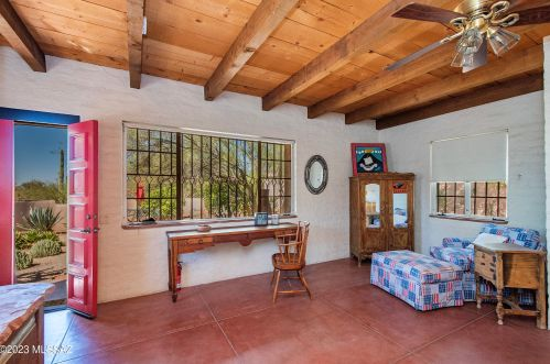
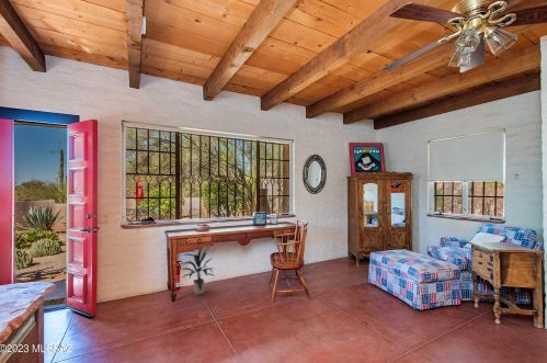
+ indoor plant [180,247,215,296]
